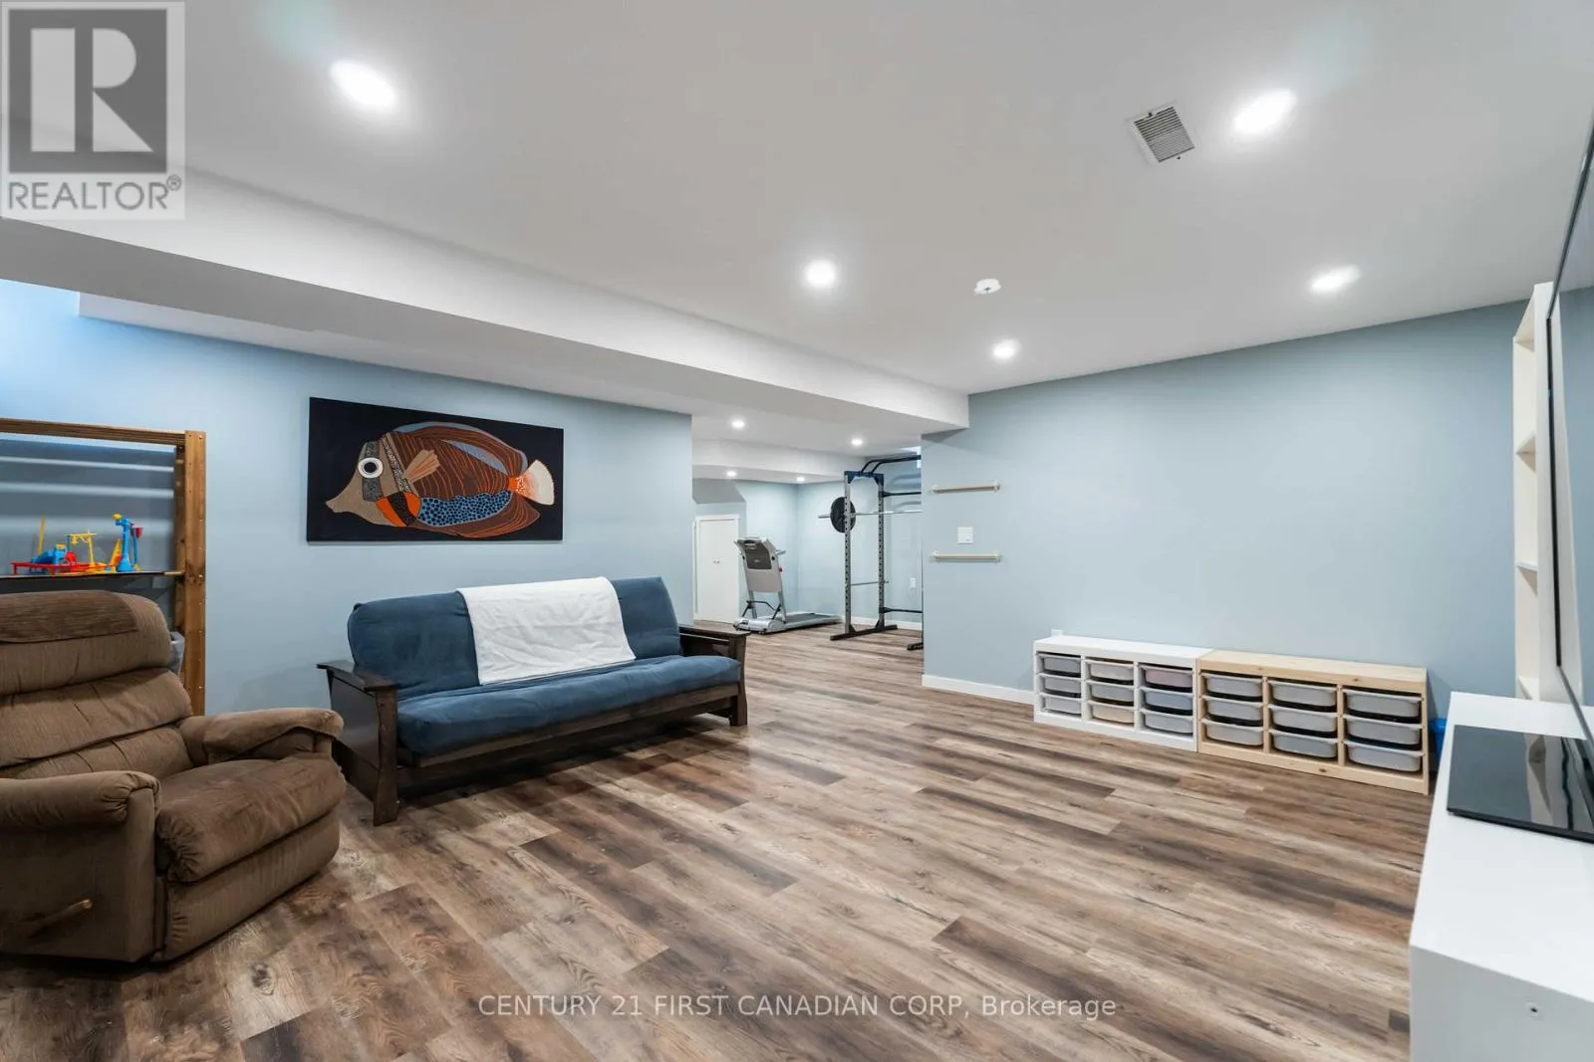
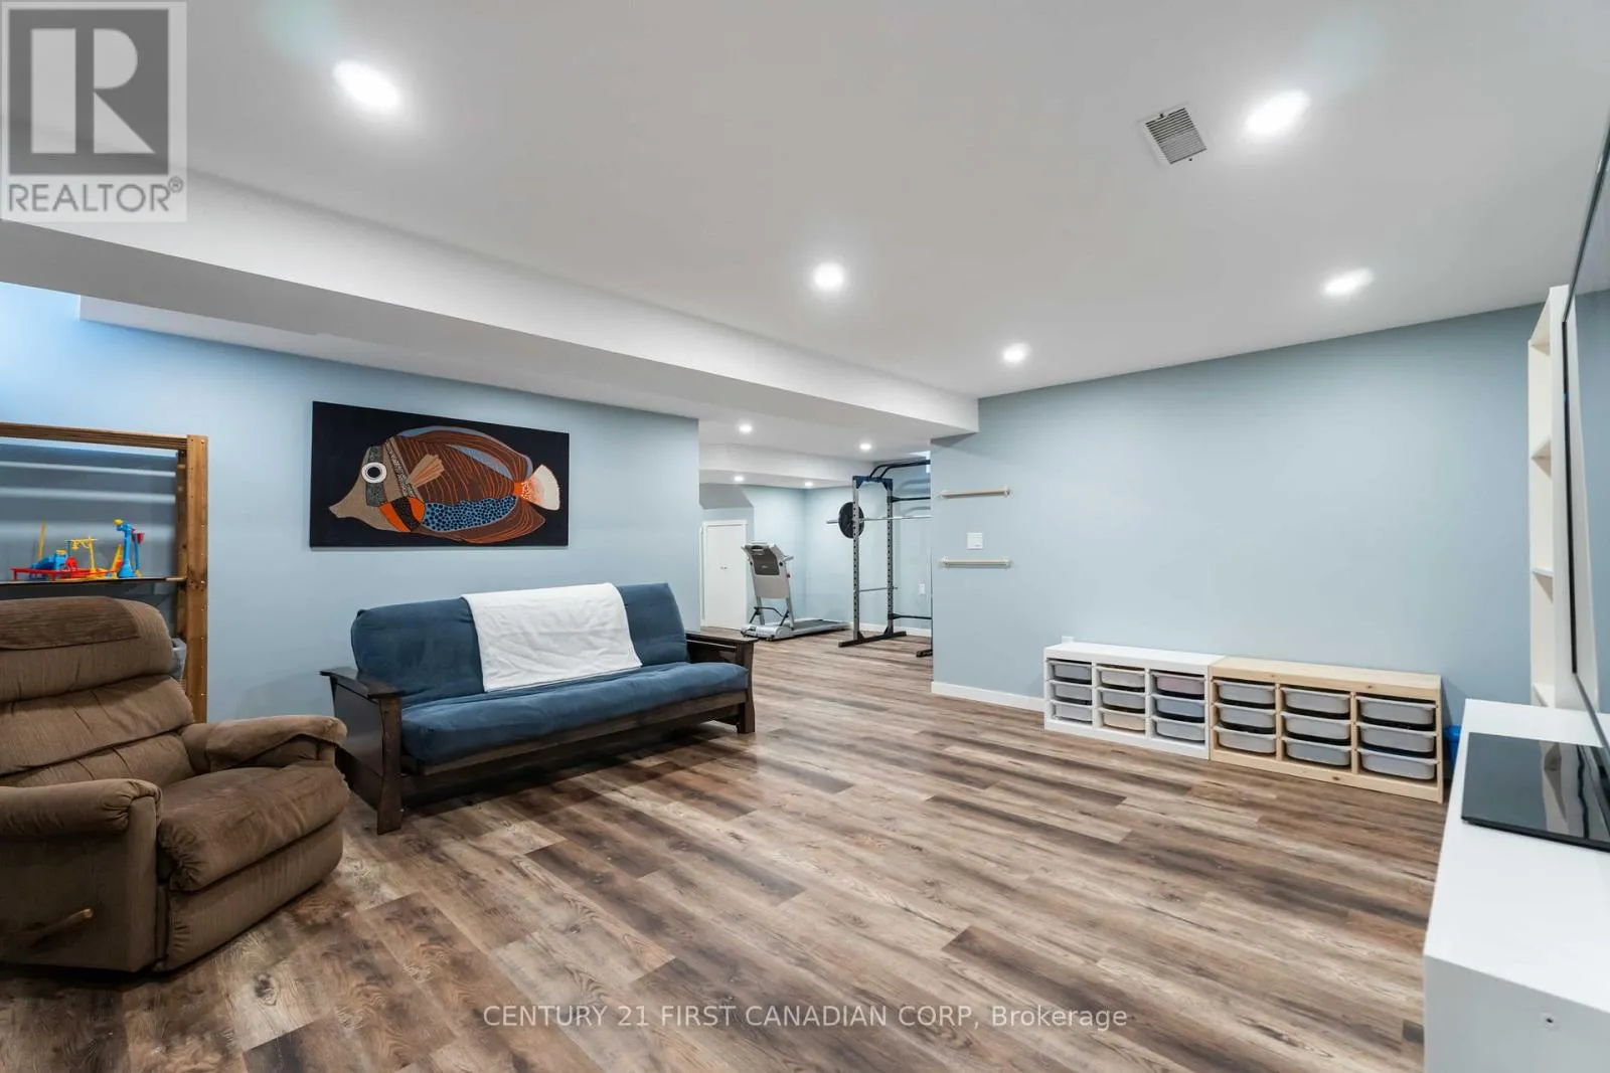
- smoke detector [973,277,1002,296]
